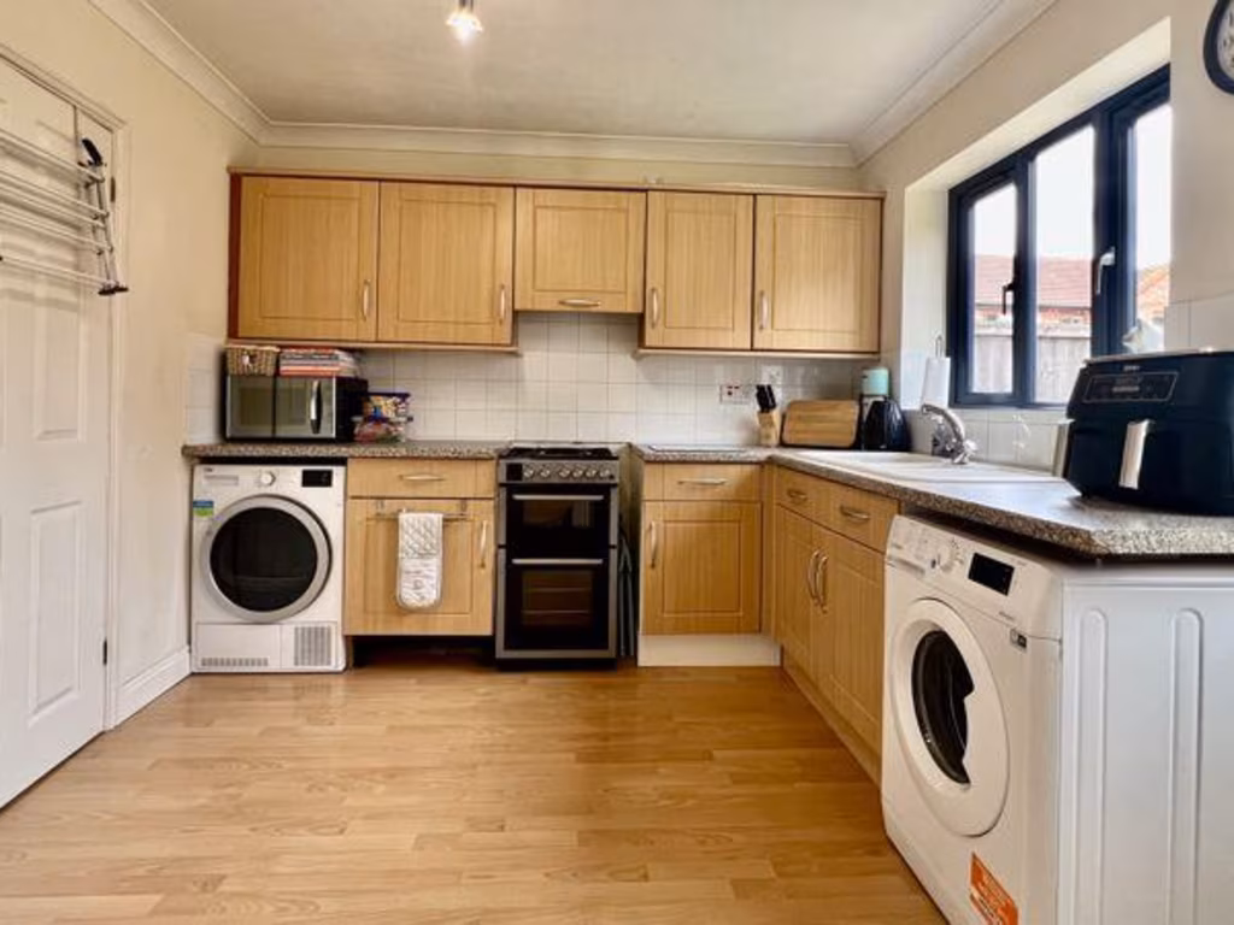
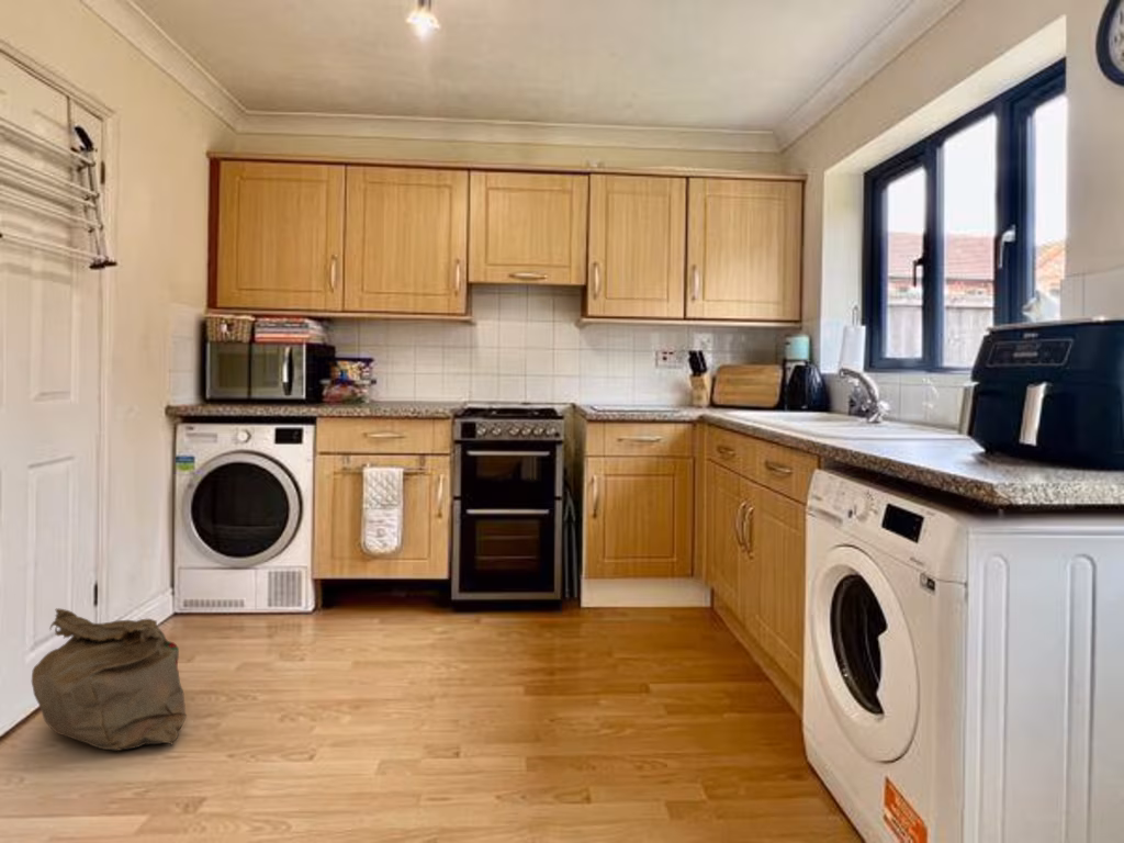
+ bag [31,607,188,752]
